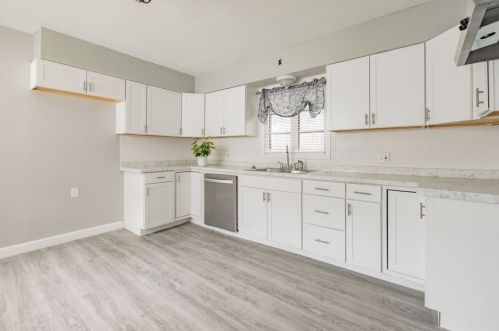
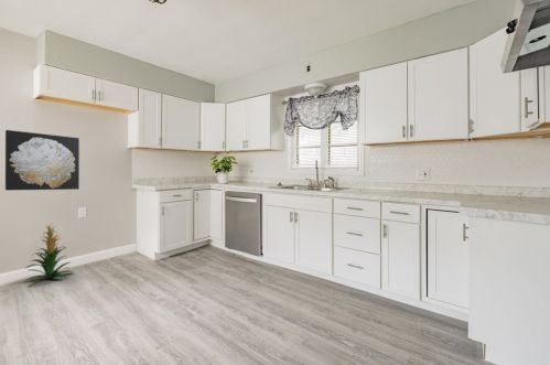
+ indoor plant [25,223,75,285]
+ wall art [4,129,80,192]
